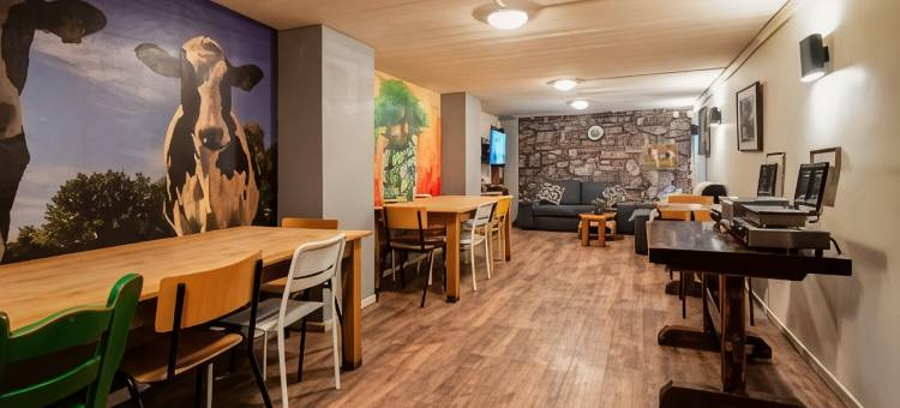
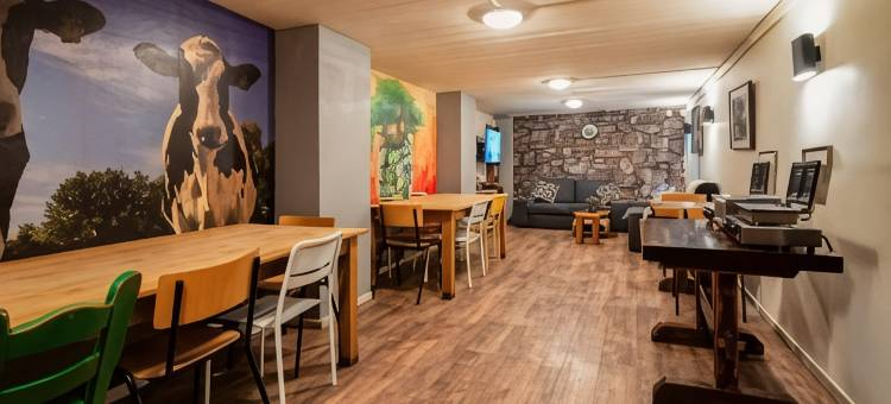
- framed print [643,142,679,170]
